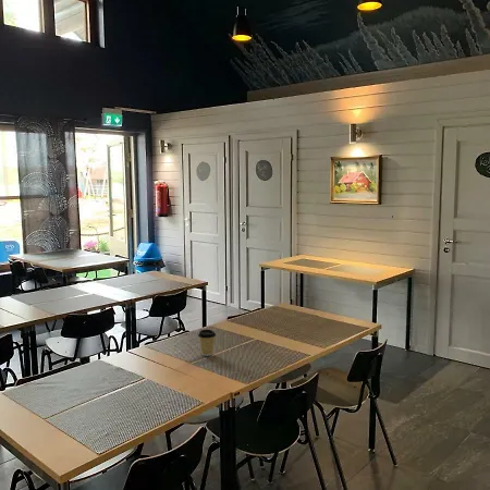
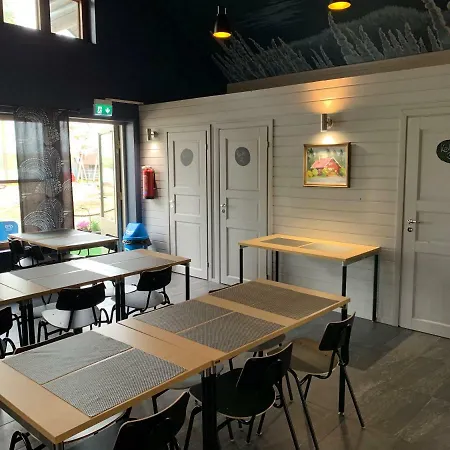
- coffee cup [197,329,217,357]
